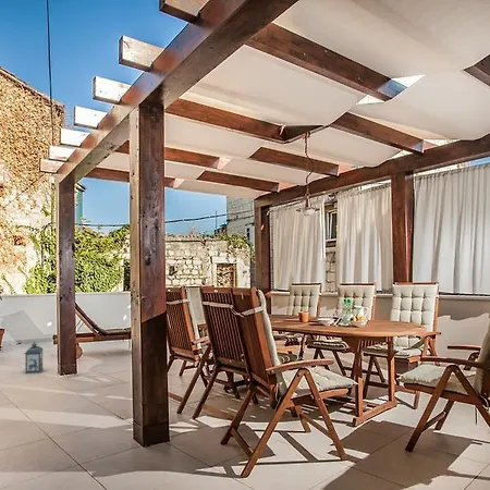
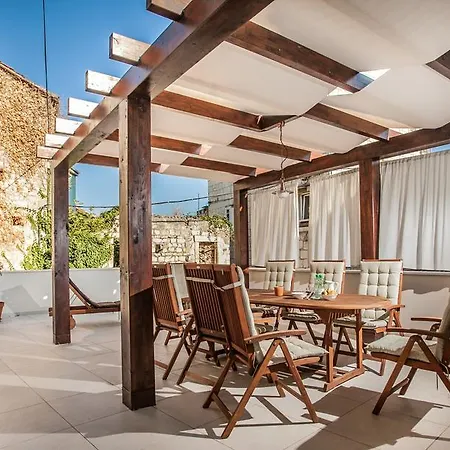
- lantern [24,341,45,375]
